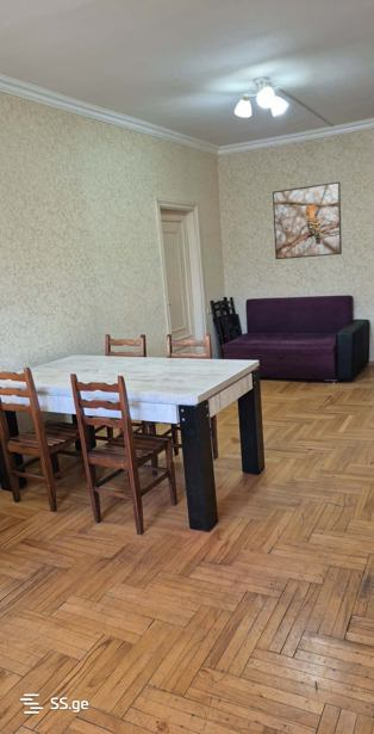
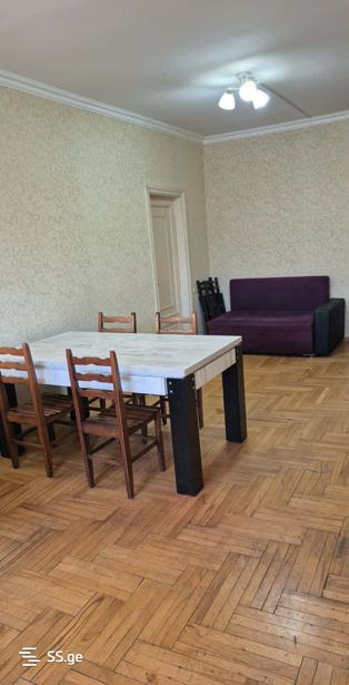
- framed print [272,180,343,260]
